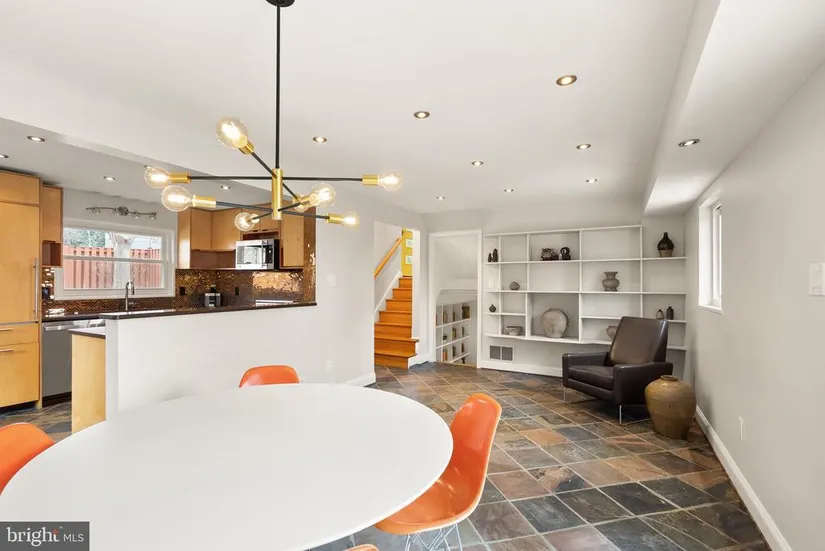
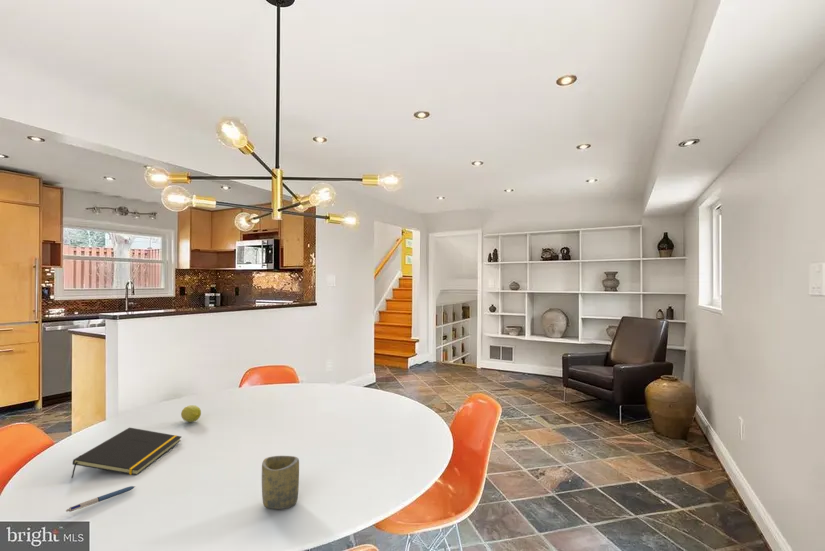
+ notepad [70,427,182,479]
+ fruit [180,404,202,423]
+ cup [261,455,300,510]
+ pen [65,485,136,513]
